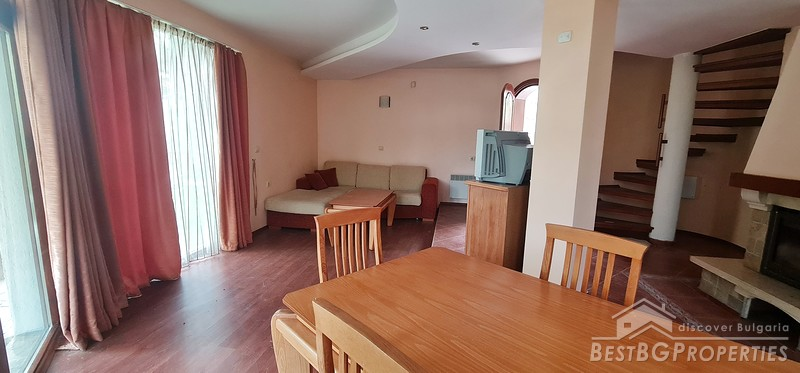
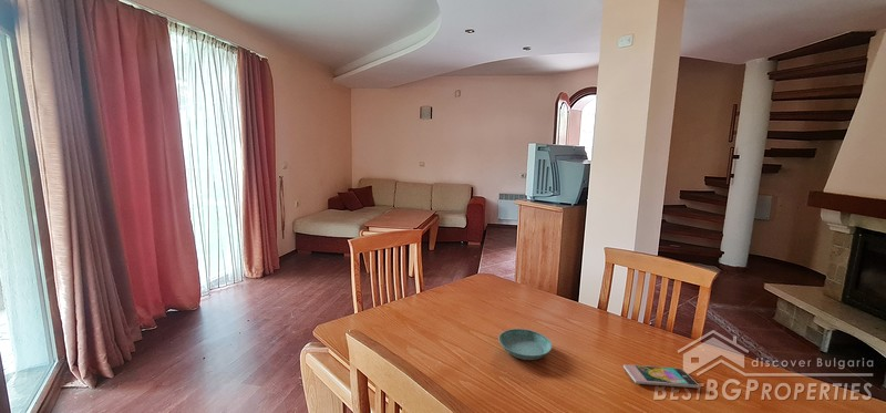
+ smartphone [622,363,700,389]
+ saucer [497,328,553,361]
